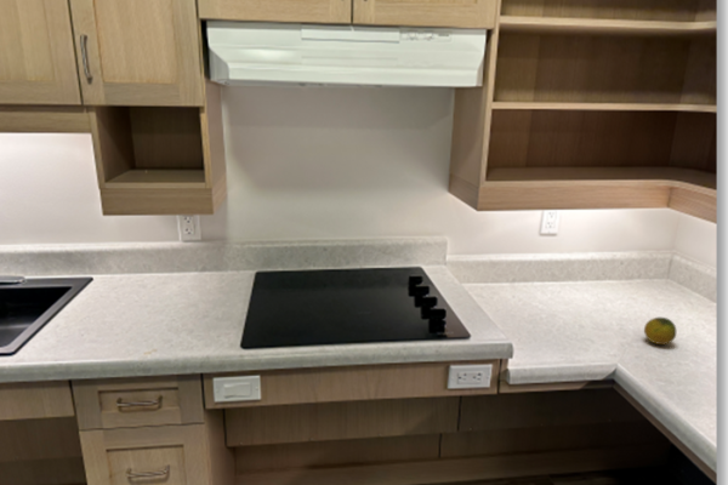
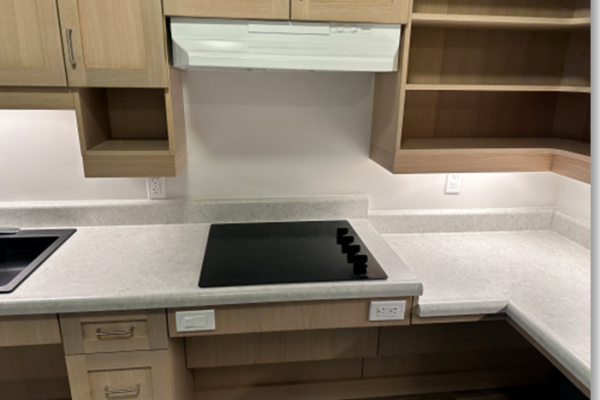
- fruit [643,316,677,346]
